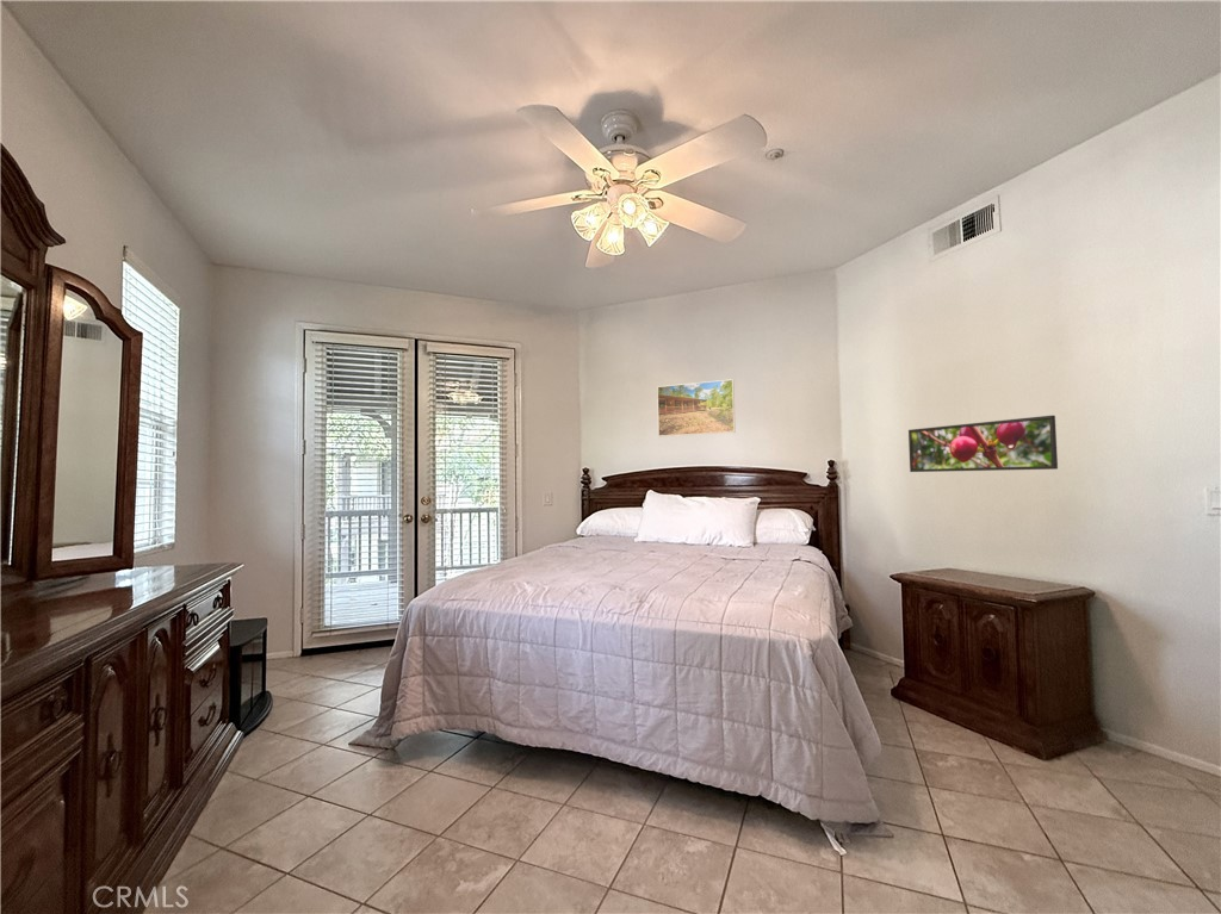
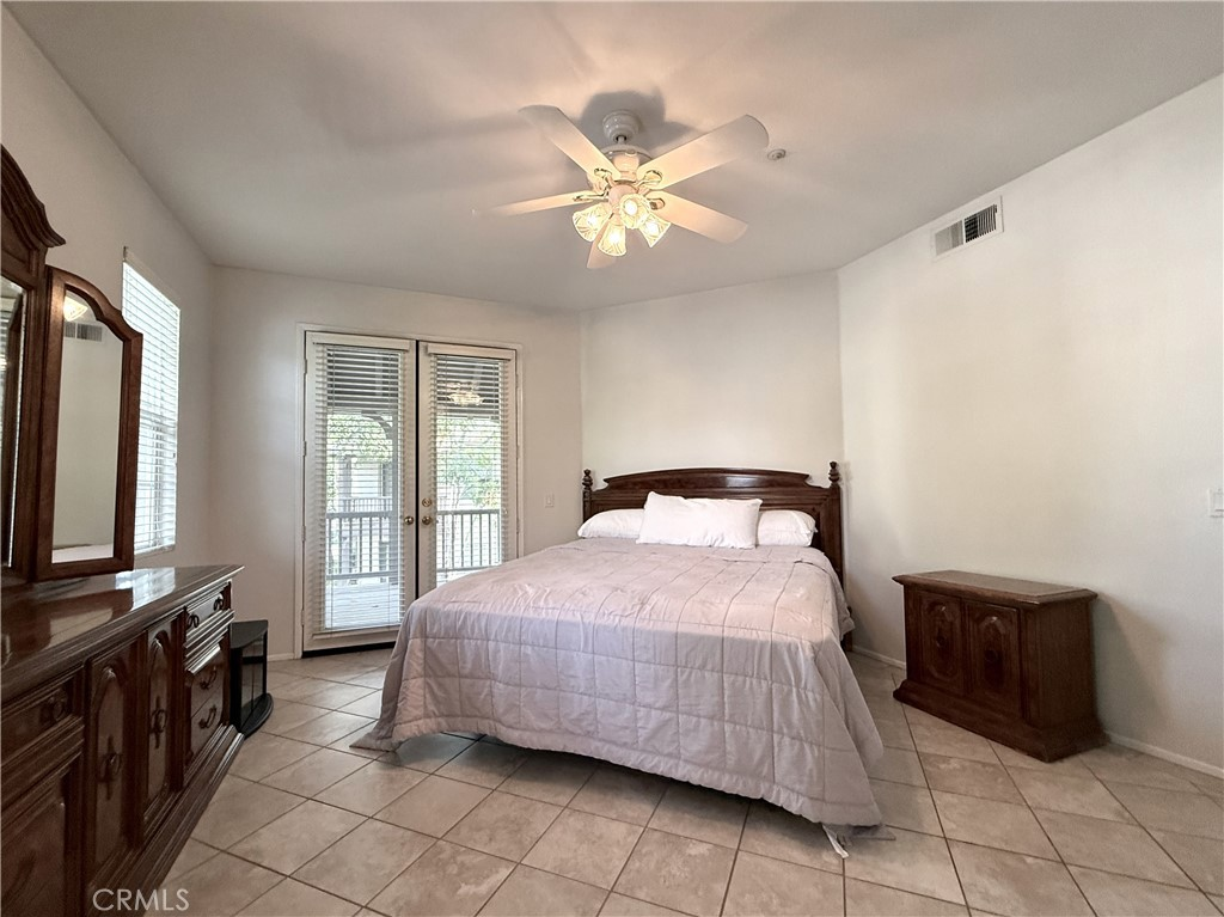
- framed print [907,415,1059,473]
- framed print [656,378,736,437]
